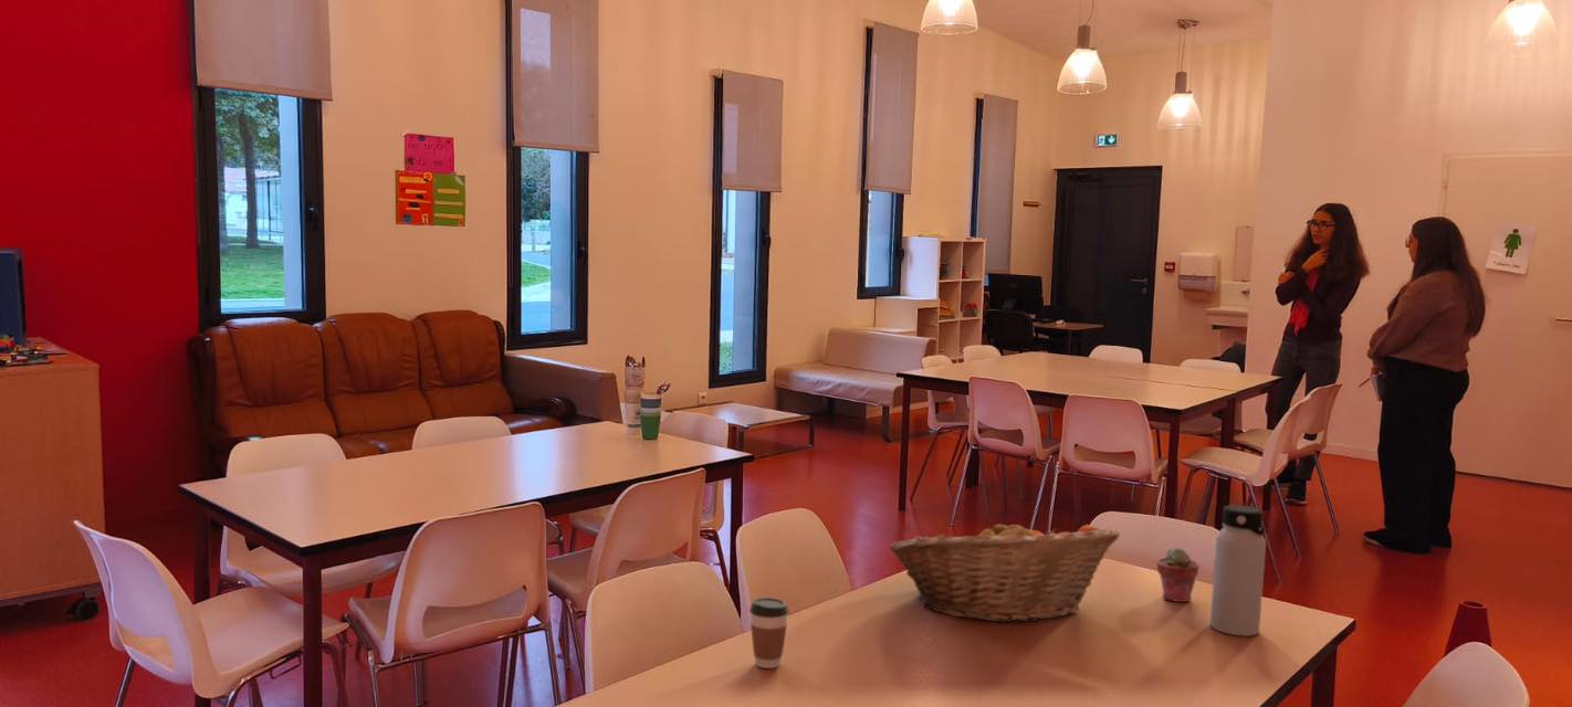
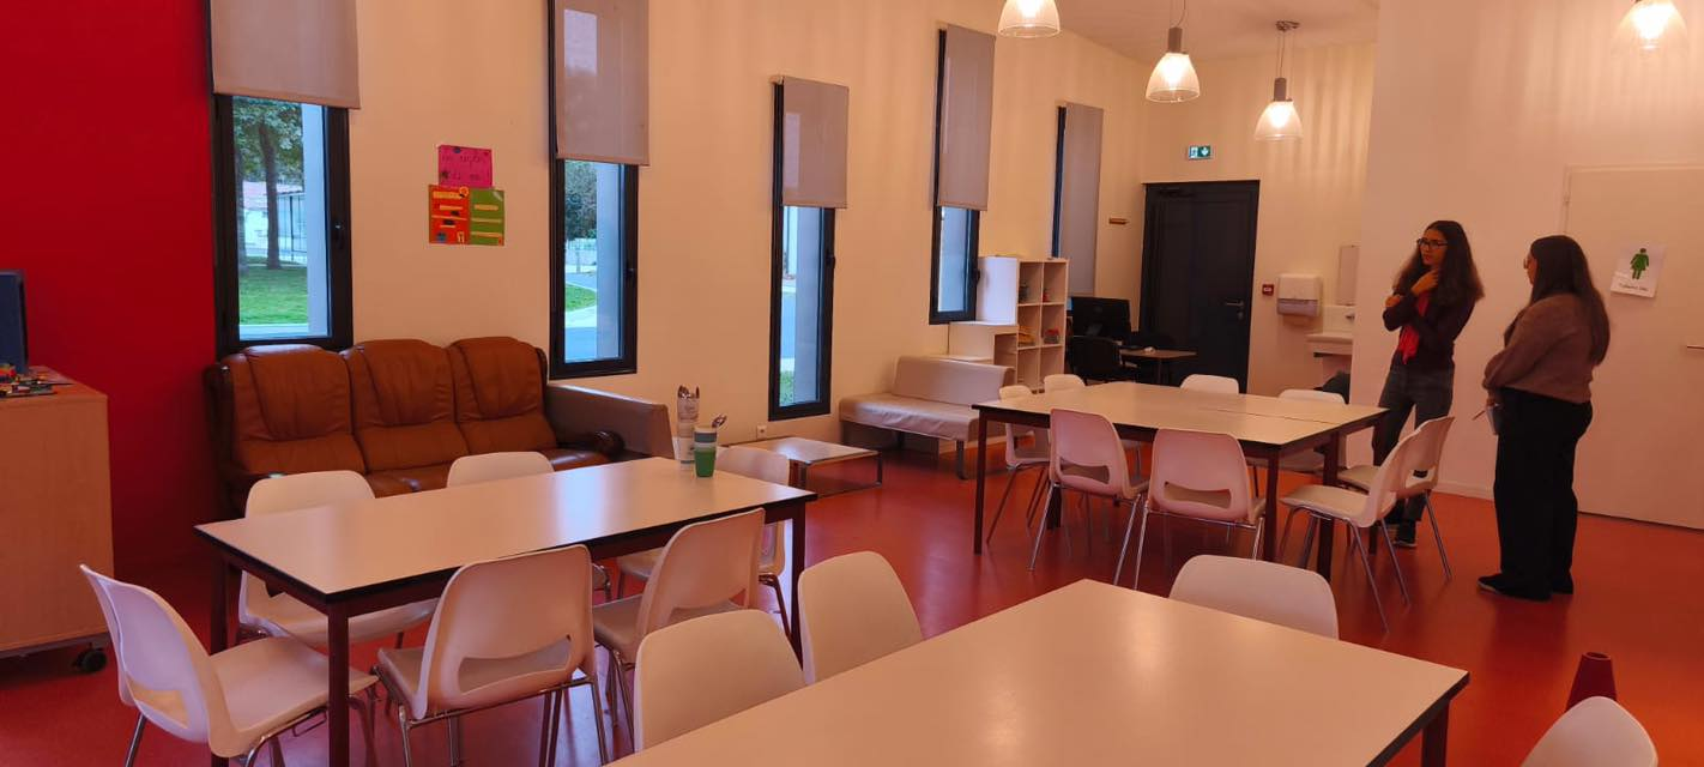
- coffee cup [748,597,790,669]
- potted succulent [1155,547,1199,603]
- fruit basket [889,516,1121,623]
- water bottle [1209,504,1267,637]
